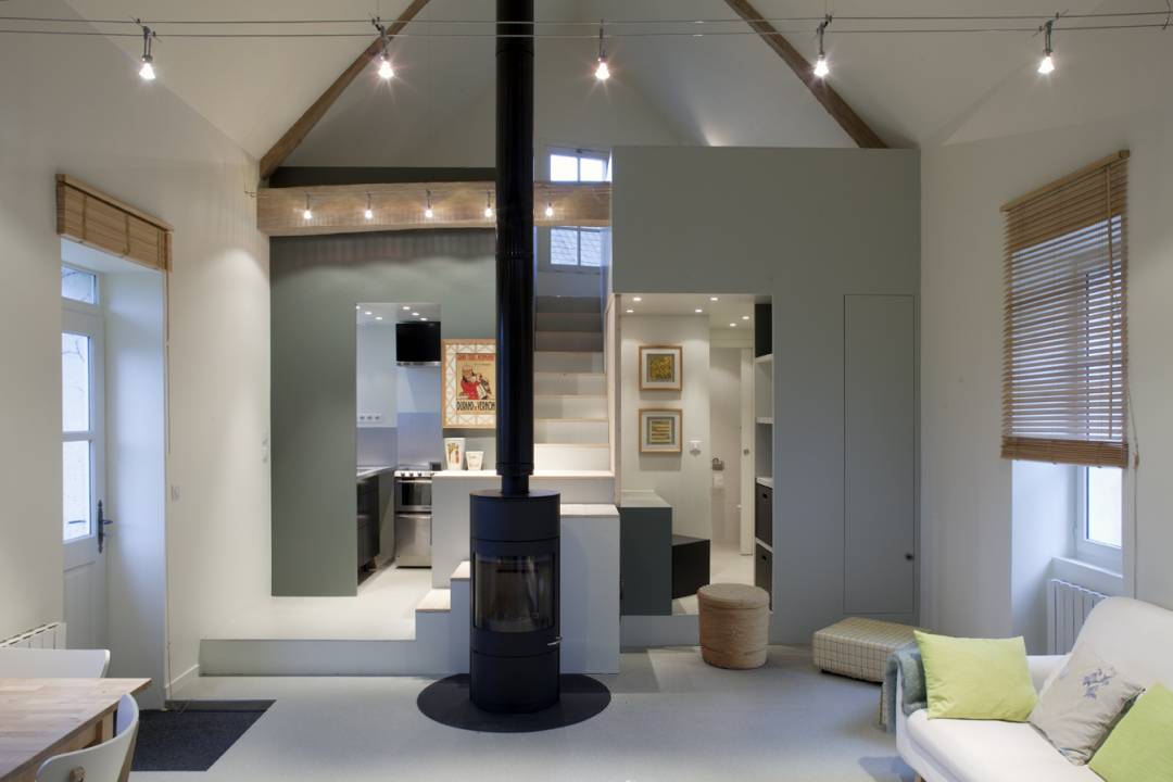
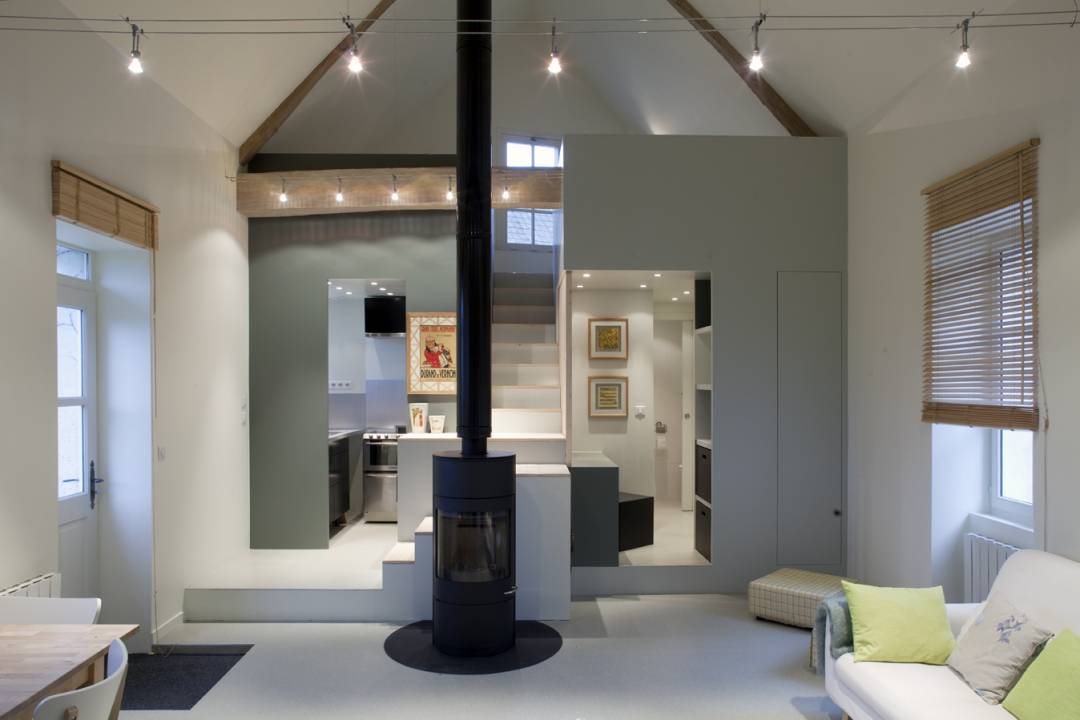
- woven basket [696,582,771,671]
